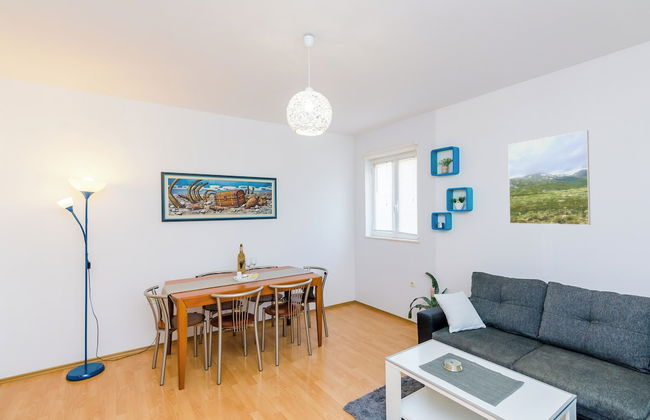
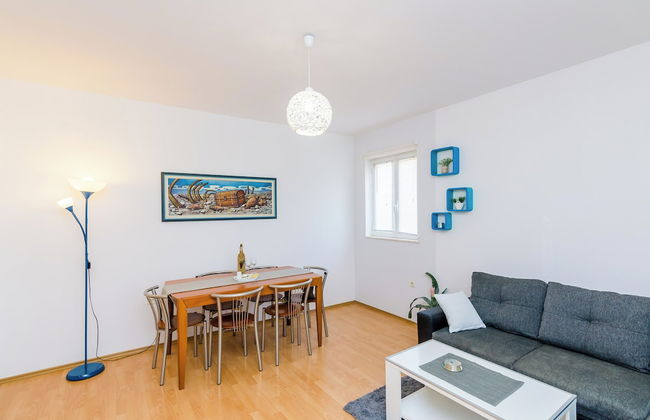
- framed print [507,130,591,226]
